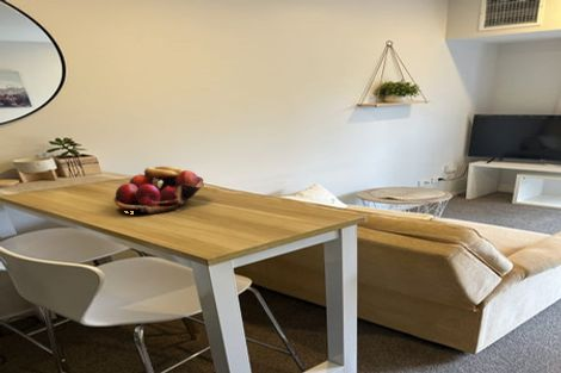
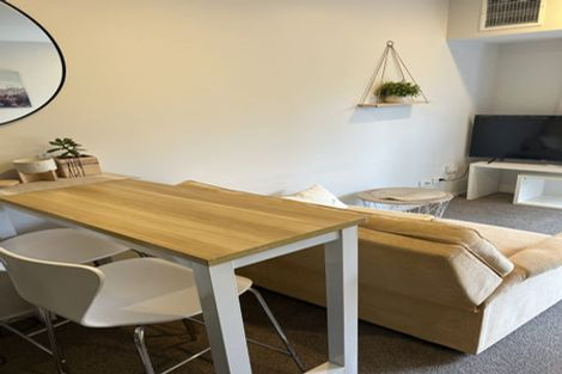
- fruit basket [112,164,205,215]
